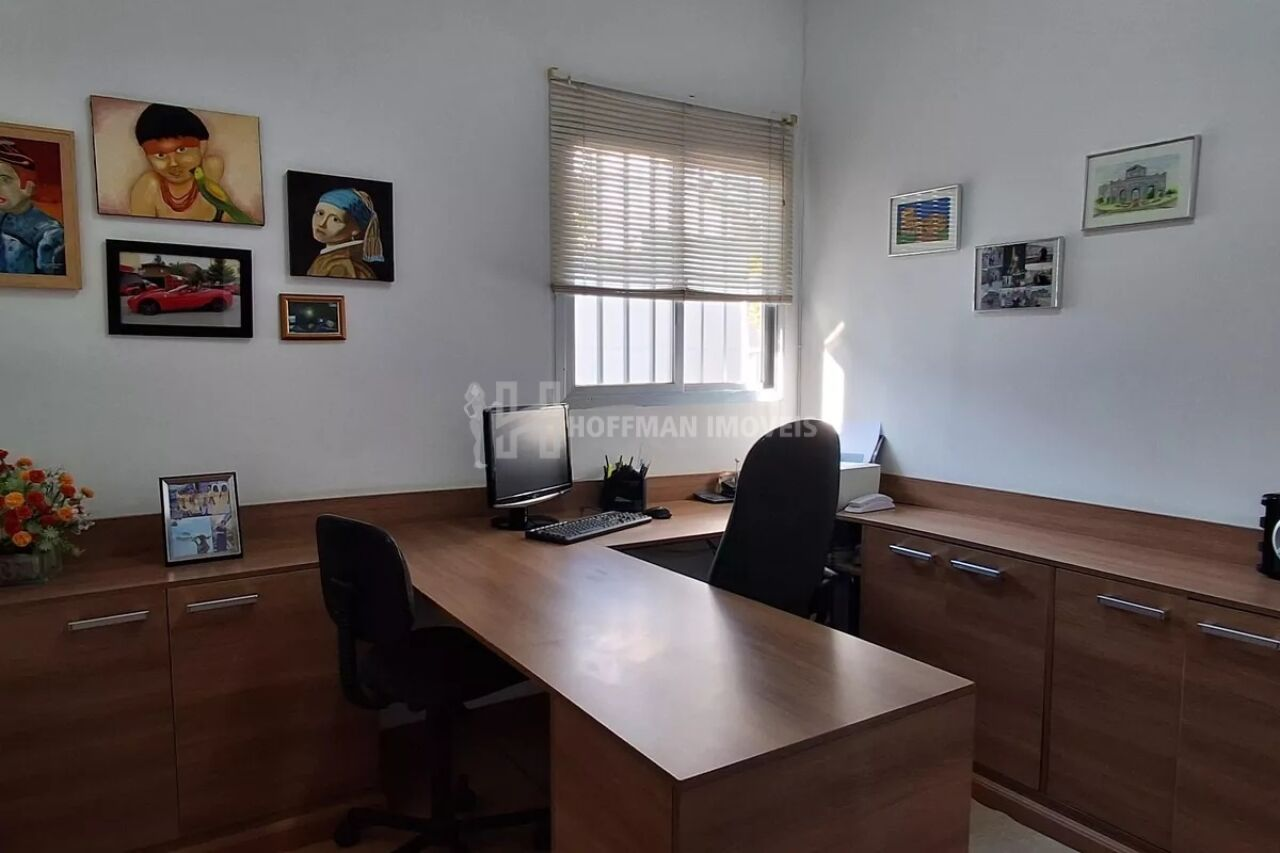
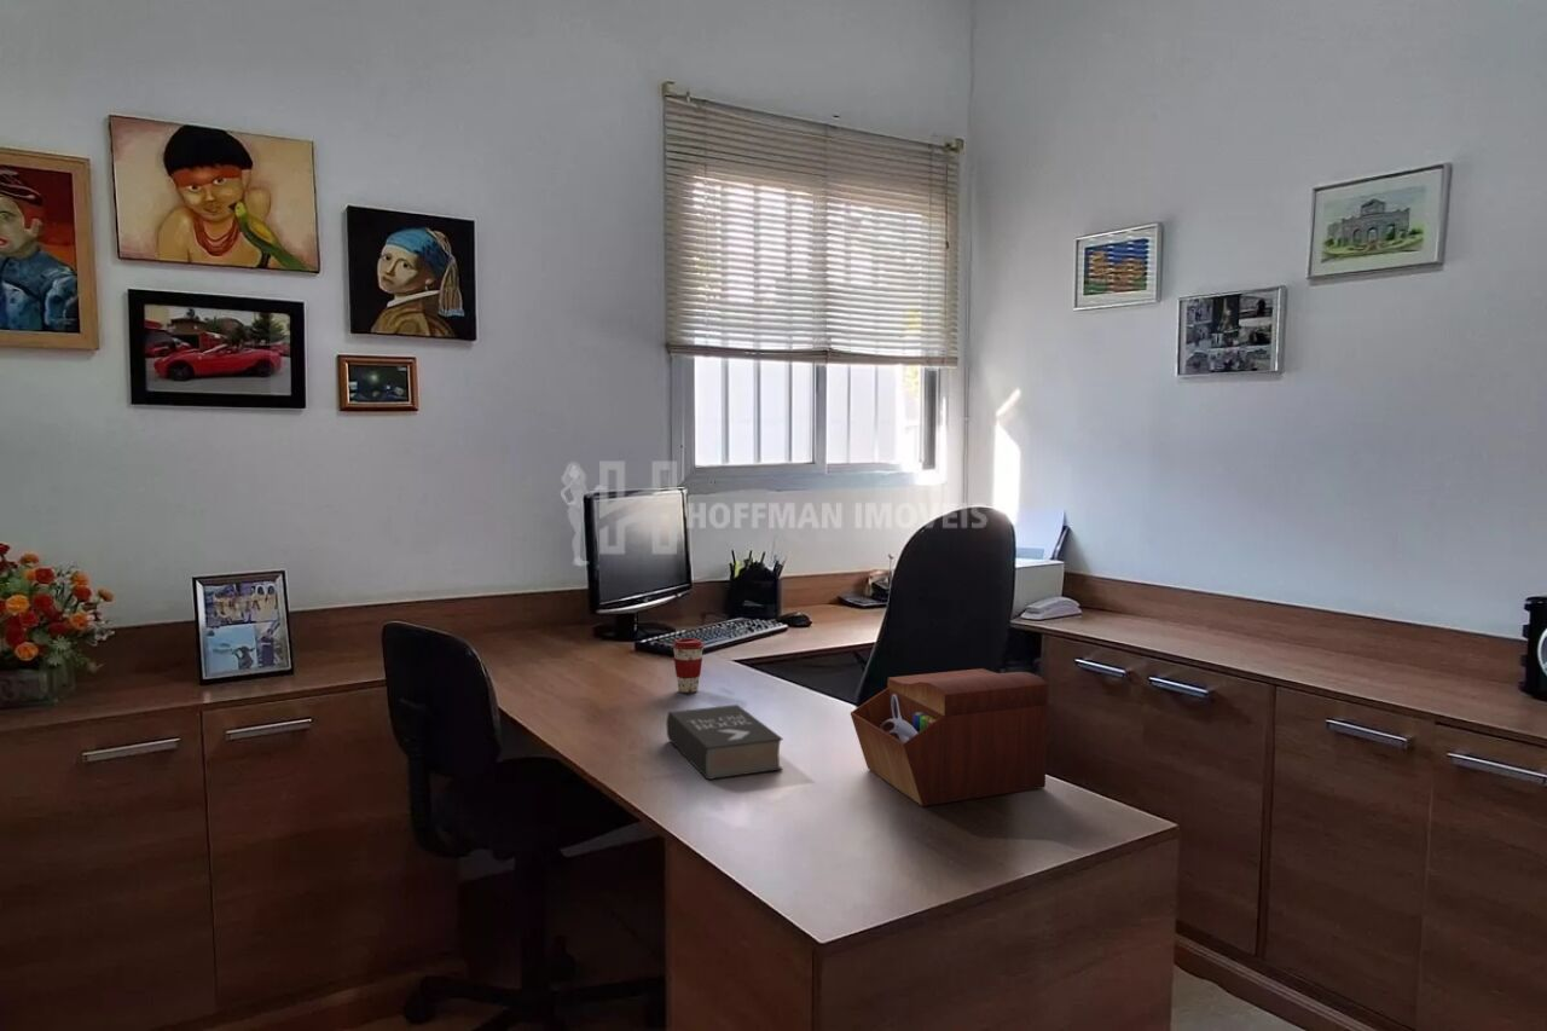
+ coffee cup [671,637,705,694]
+ book [665,703,784,781]
+ sewing box [850,667,1049,807]
